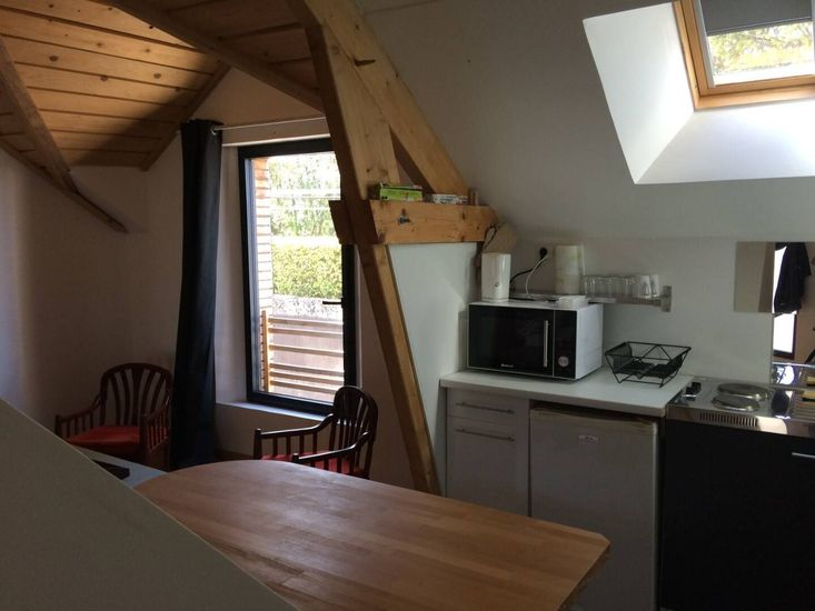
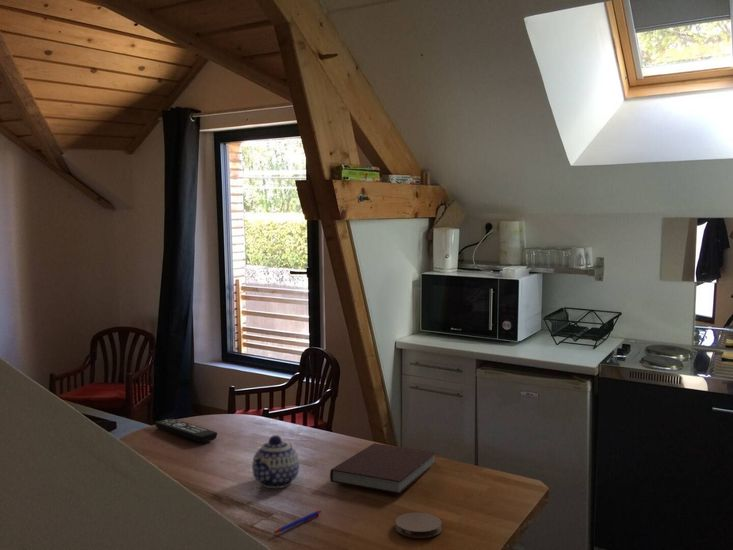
+ pen [272,509,322,535]
+ teapot [251,434,300,489]
+ notebook [329,443,437,495]
+ remote control [154,418,218,443]
+ coaster [394,512,443,539]
